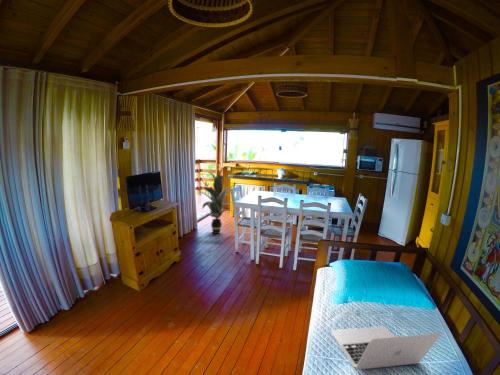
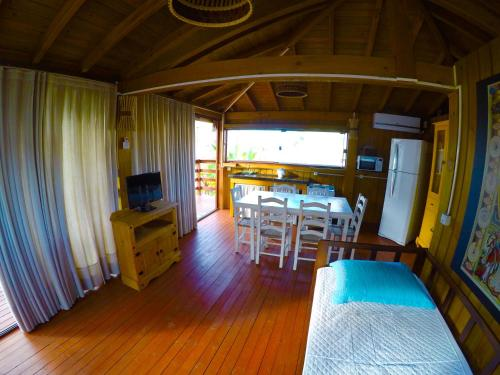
- indoor plant [197,167,240,235]
- laptop [330,325,442,371]
